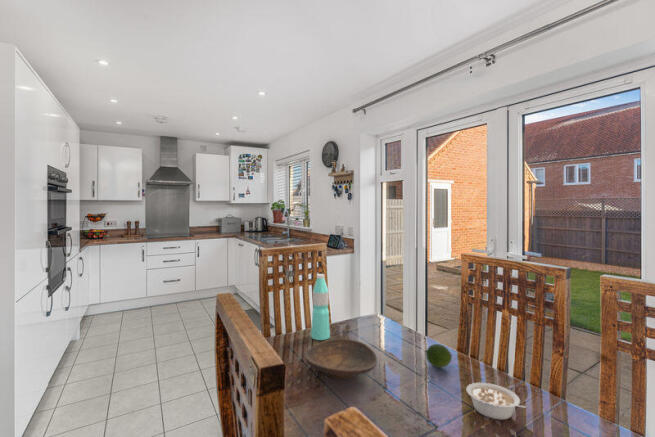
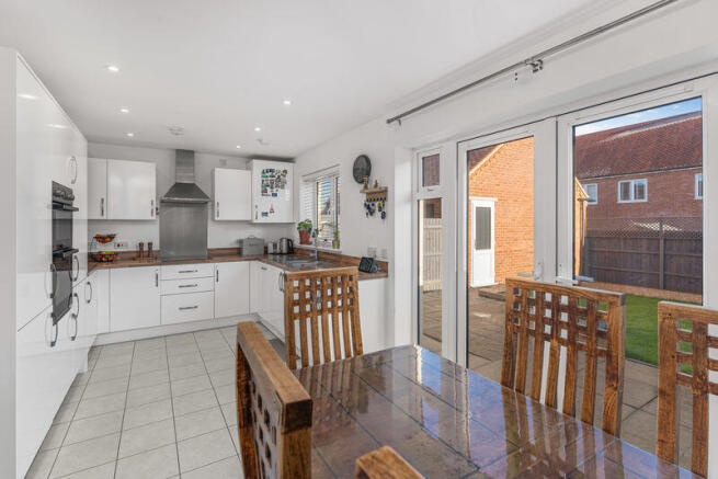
- decorative bowl [304,338,378,380]
- legume [465,382,529,421]
- fruit [424,343,453,369]
- water bottle [310,273,331,341]
